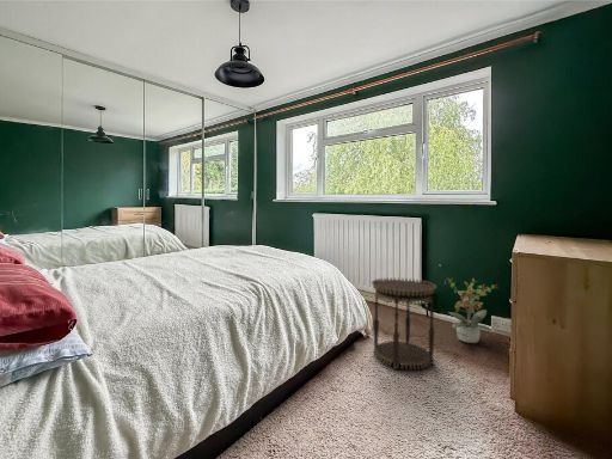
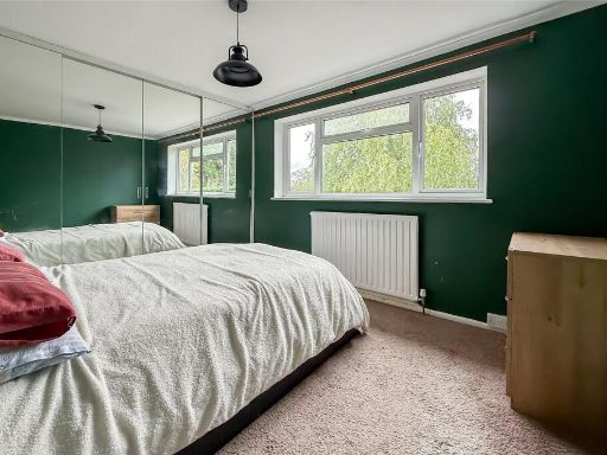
- potted plant [446,276,500,344]
- side table [371,276,437,371]
